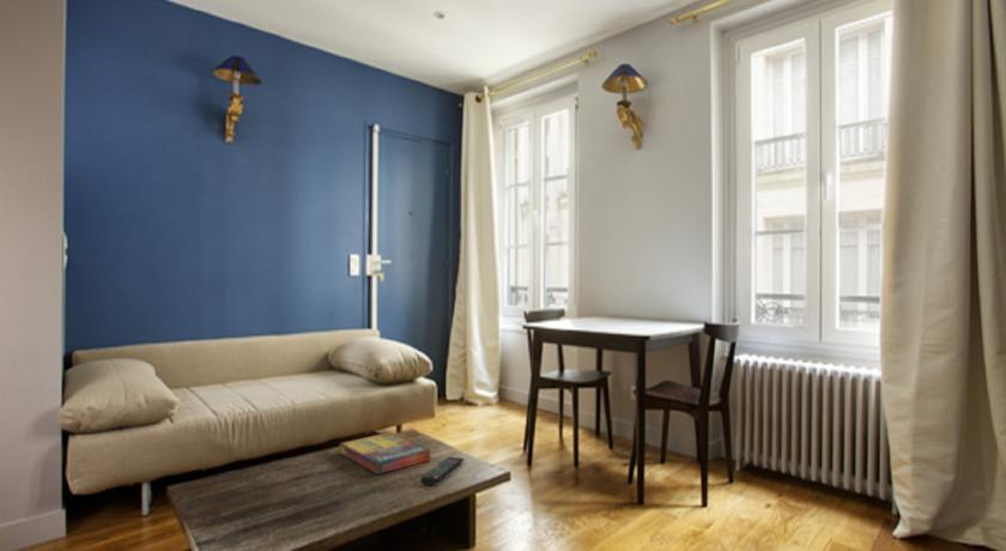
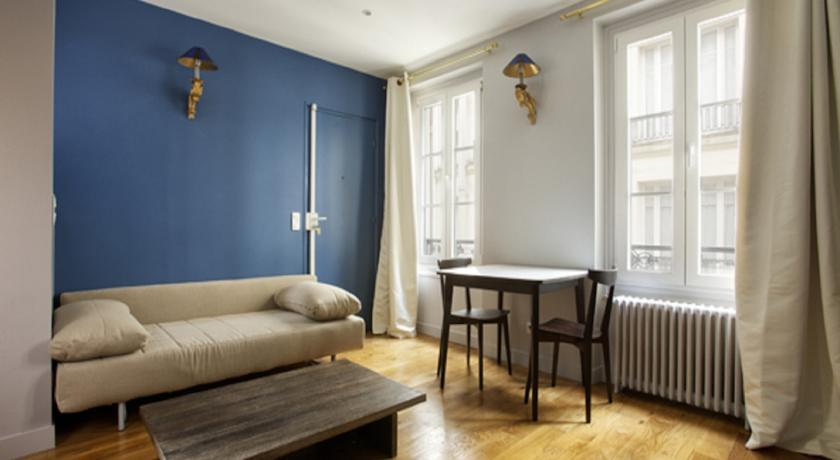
- game compilation box [338,431,431,476]
- remote control [420,455,465,486]
